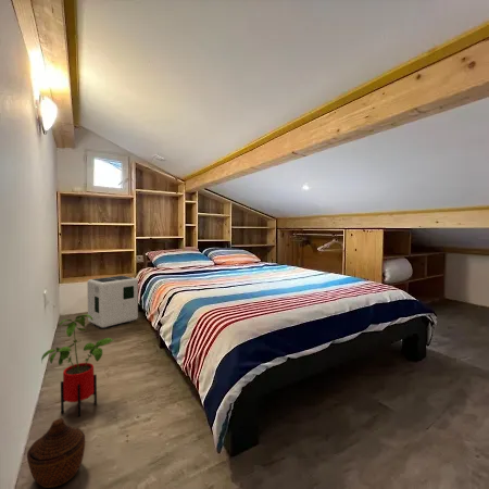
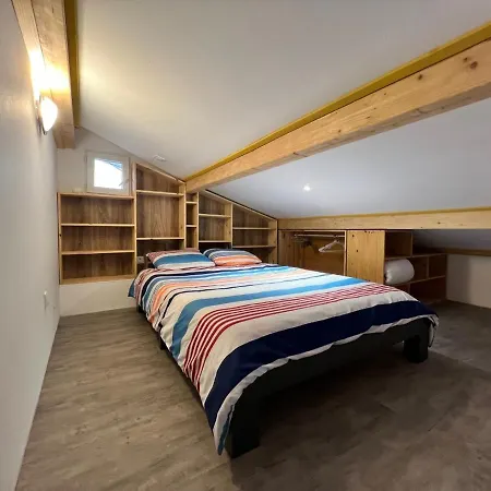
- woven basket [26,417,86,489]
- air purifier [86,275,139,328]
- house plant [40,313,115,417]
